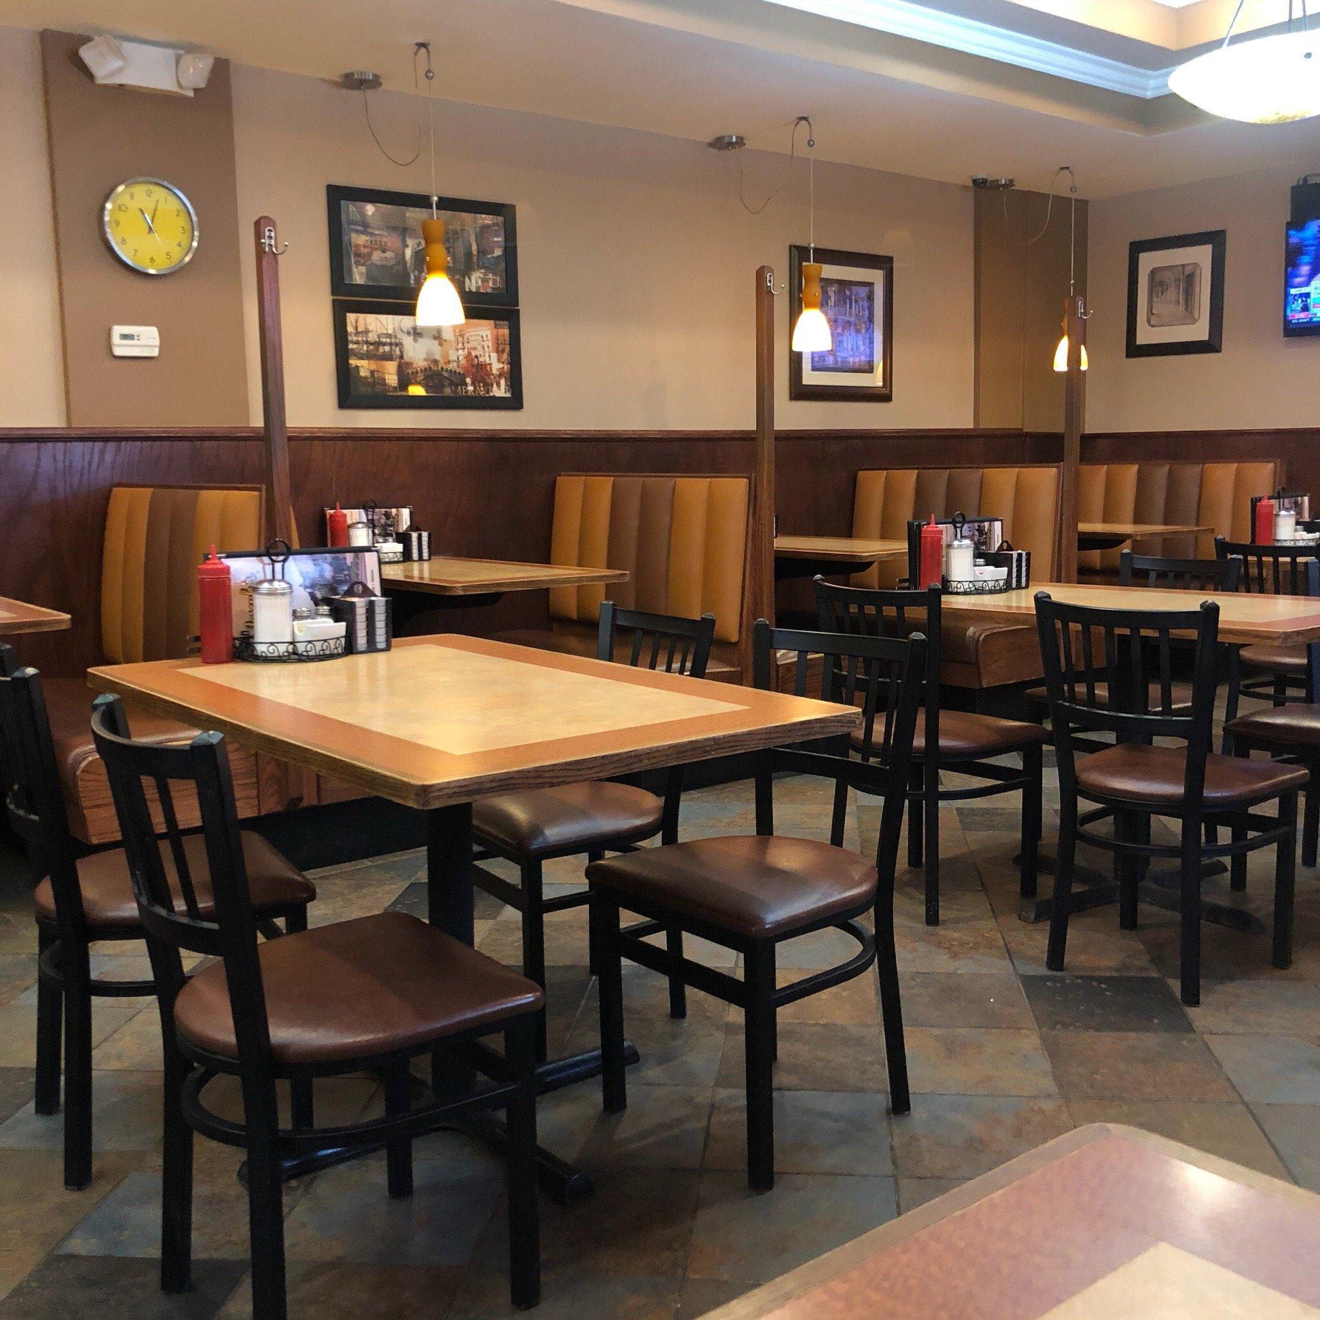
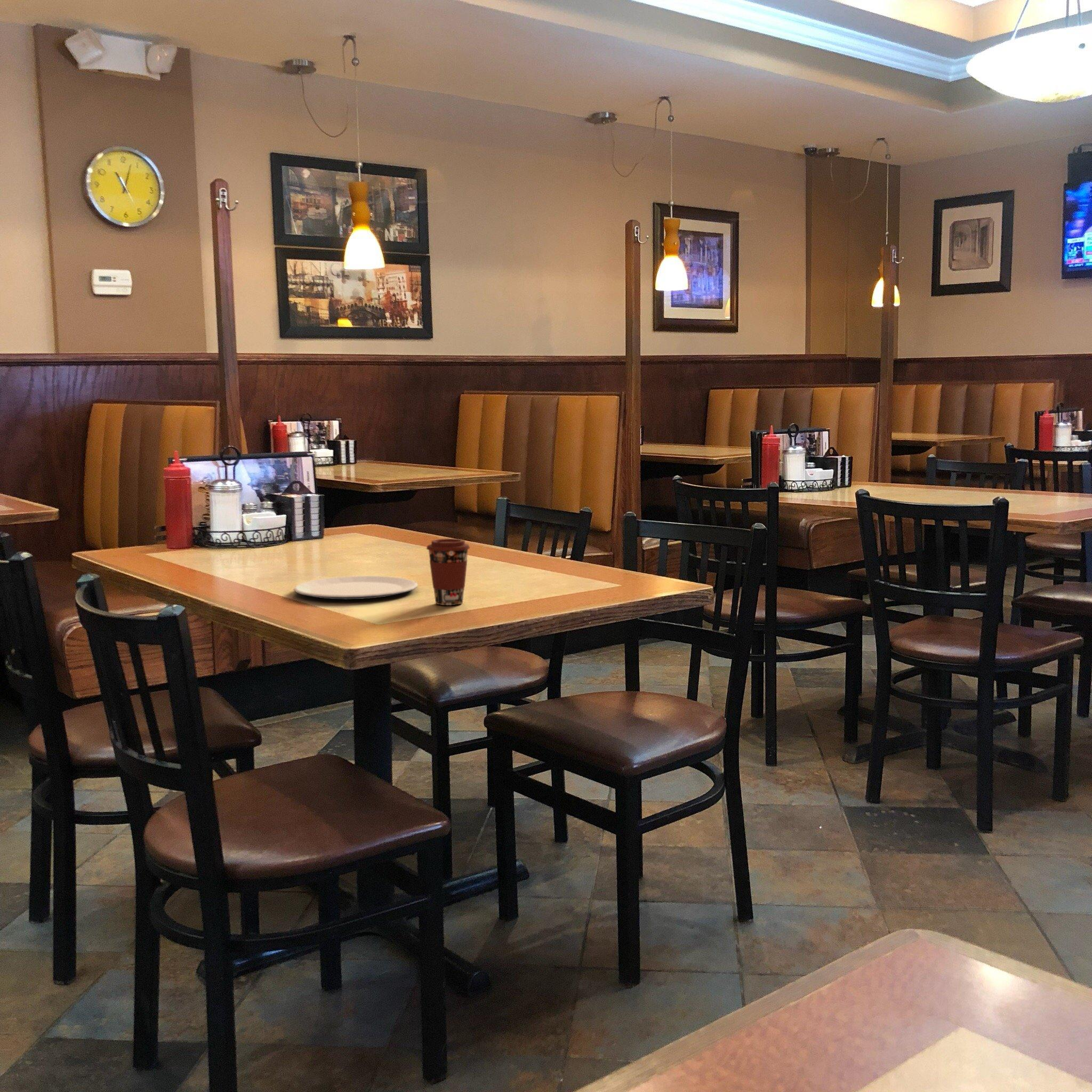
+ plate [293,575,418,600]
+ coffee cup [426,538,471,606]
